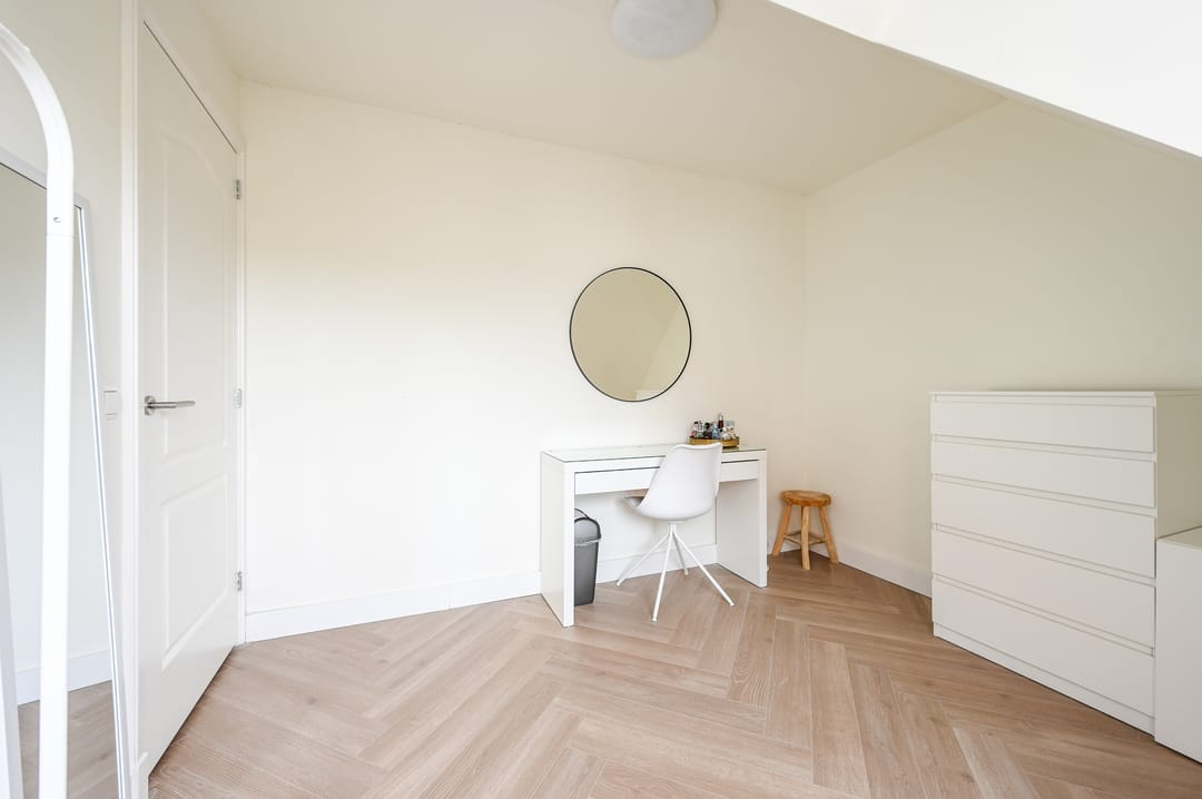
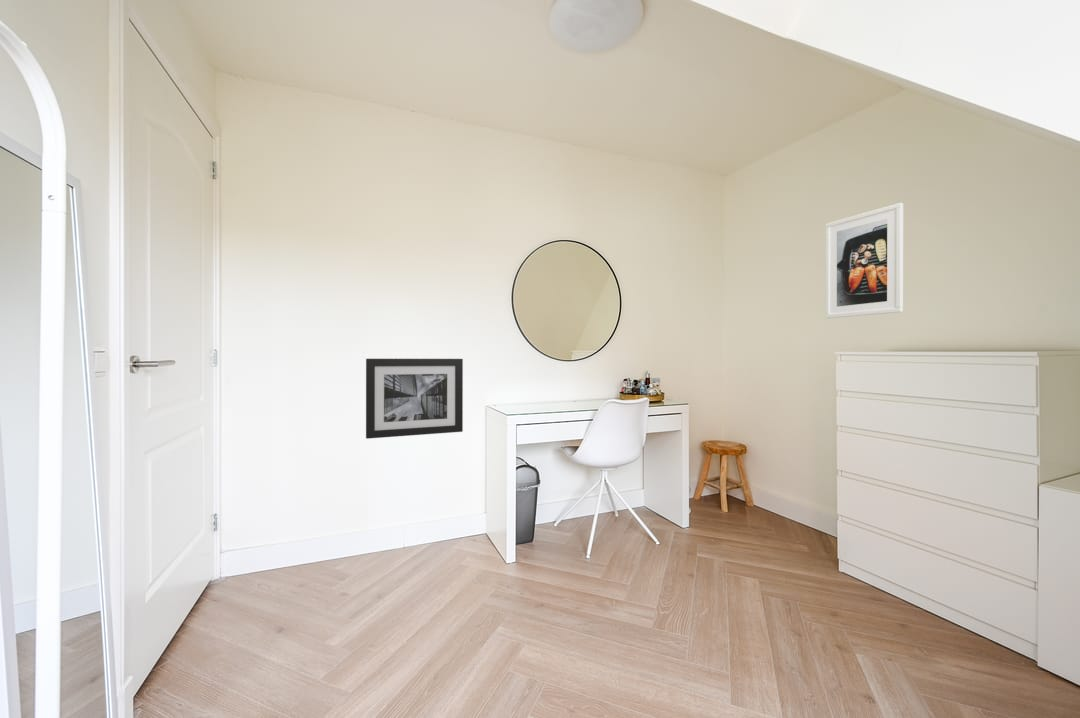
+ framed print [824,202,904,319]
+ wall art [365,358,464,440]
